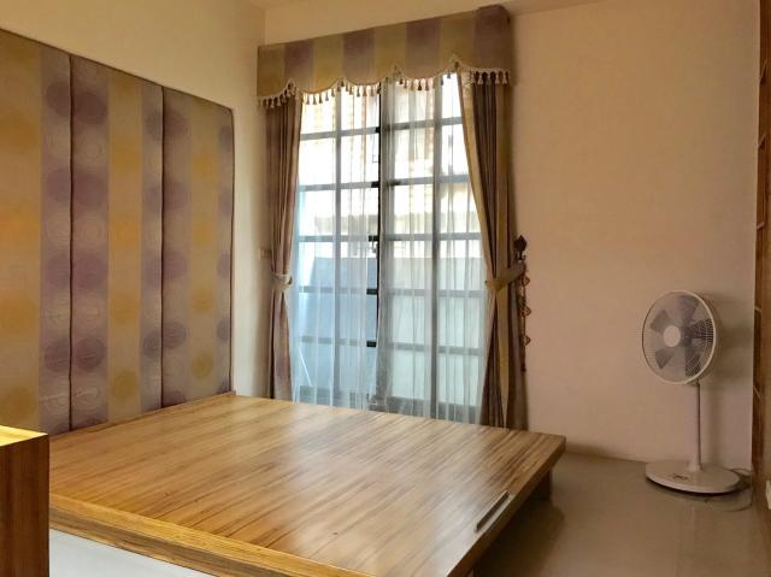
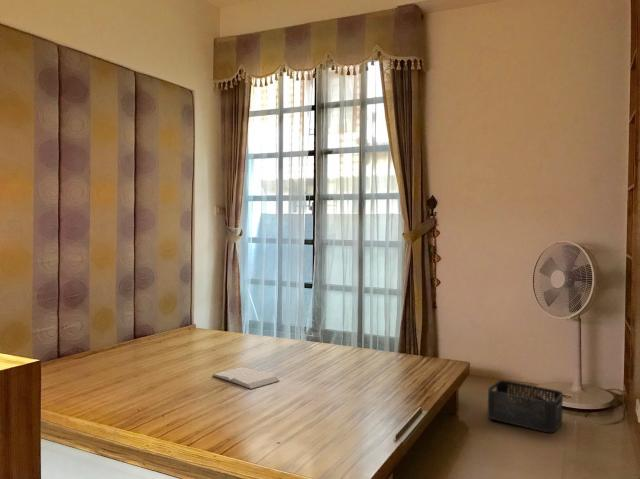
+ book [211,366,280,390]
+ storage bin [486,379,564,433]
